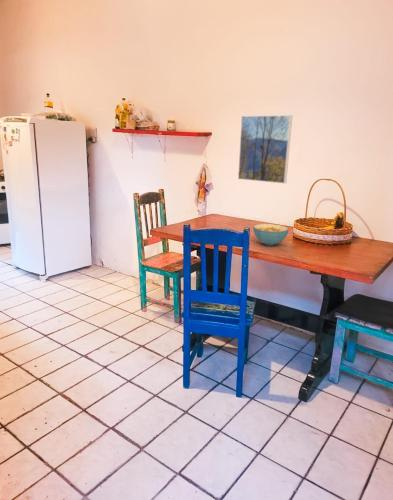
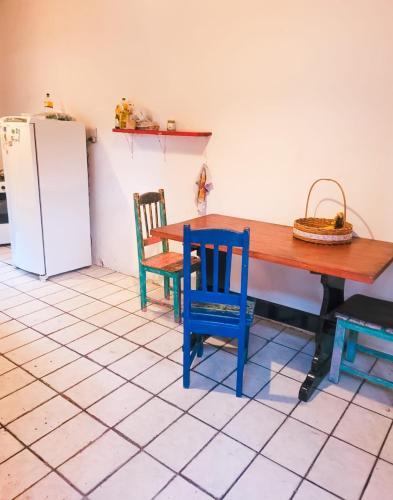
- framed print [237,114,293,185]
- cereal bowl [252,223,290,246]
